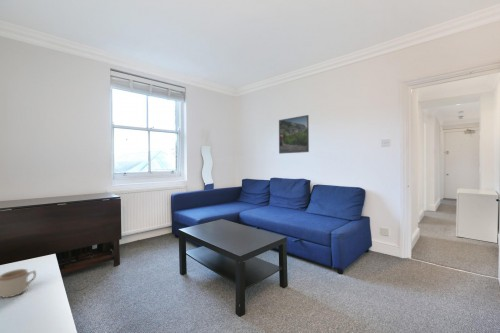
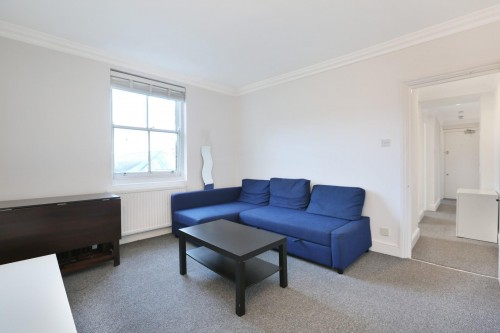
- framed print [278,114,310,155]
- mug [0,268,37,299]
